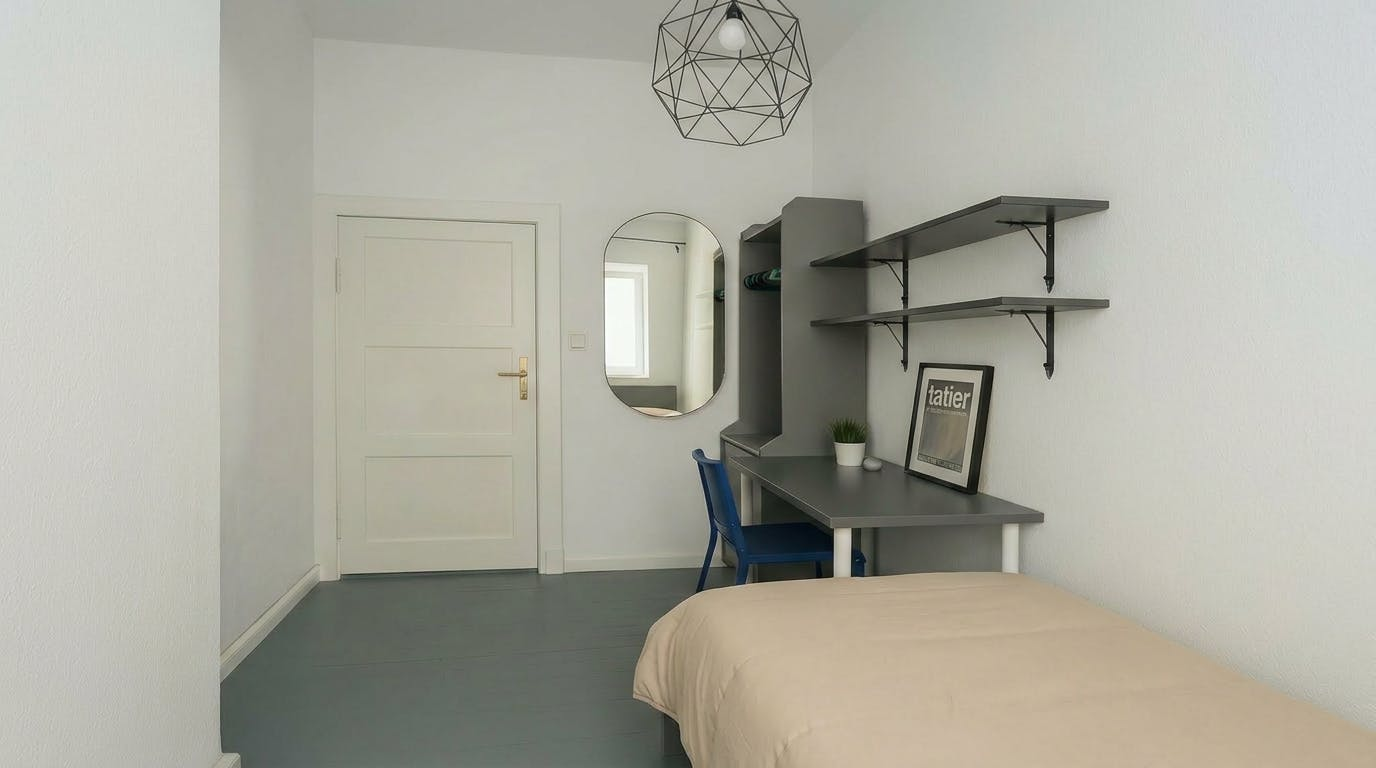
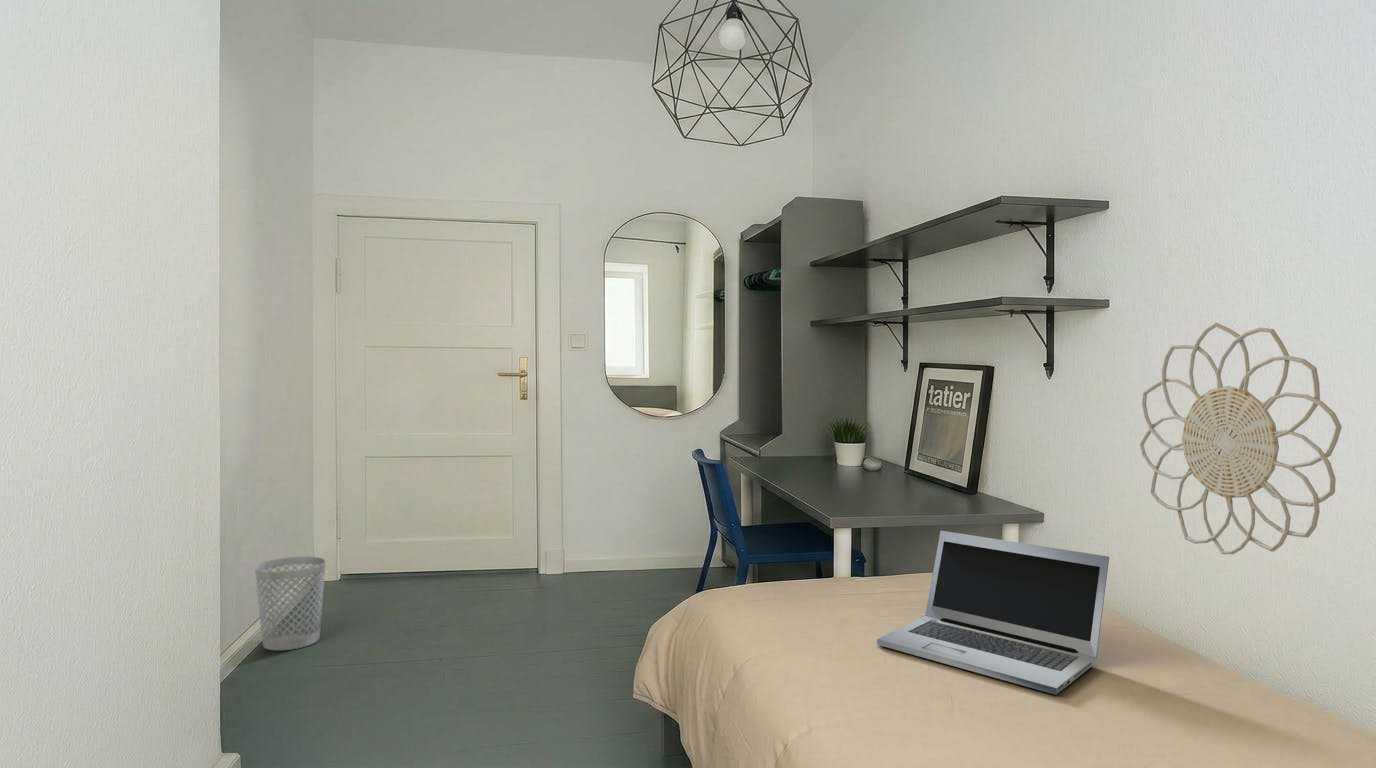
+ decorative wall piece [1139,322,1343,555]
+ laptop [876,530,1110,696]
+ wastebasket [254,555,327,651]
